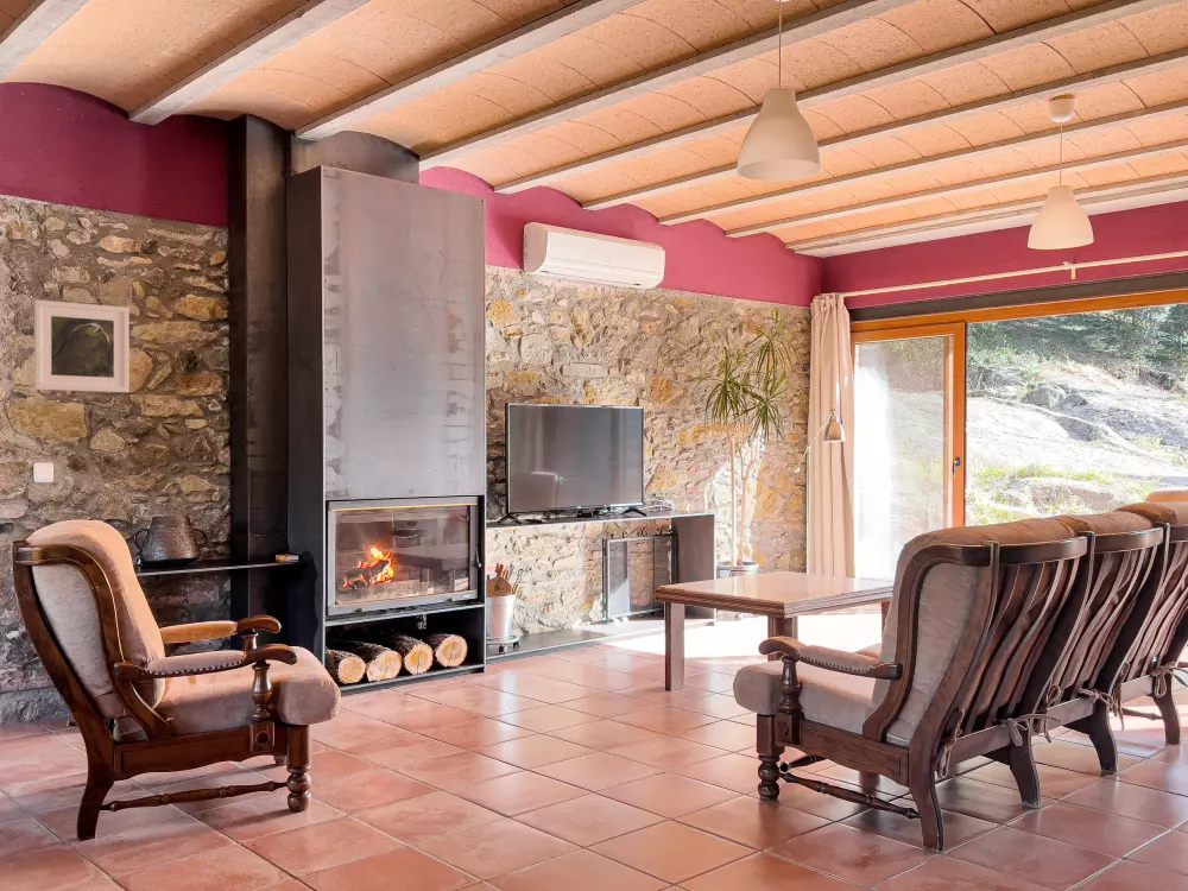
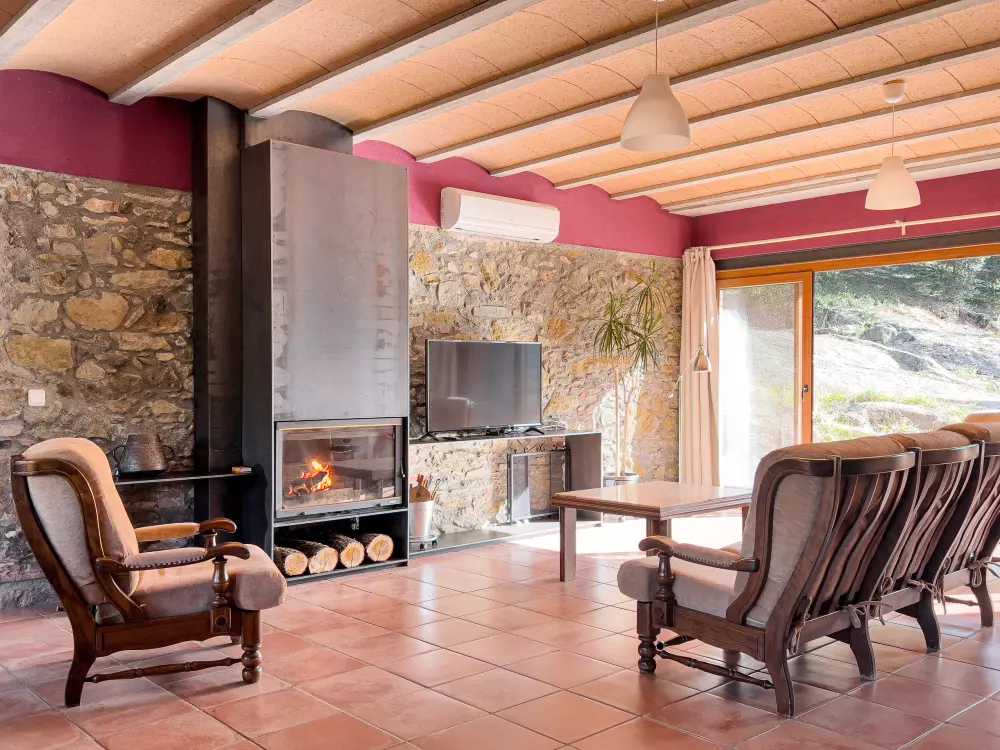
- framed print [33,298,131,393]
